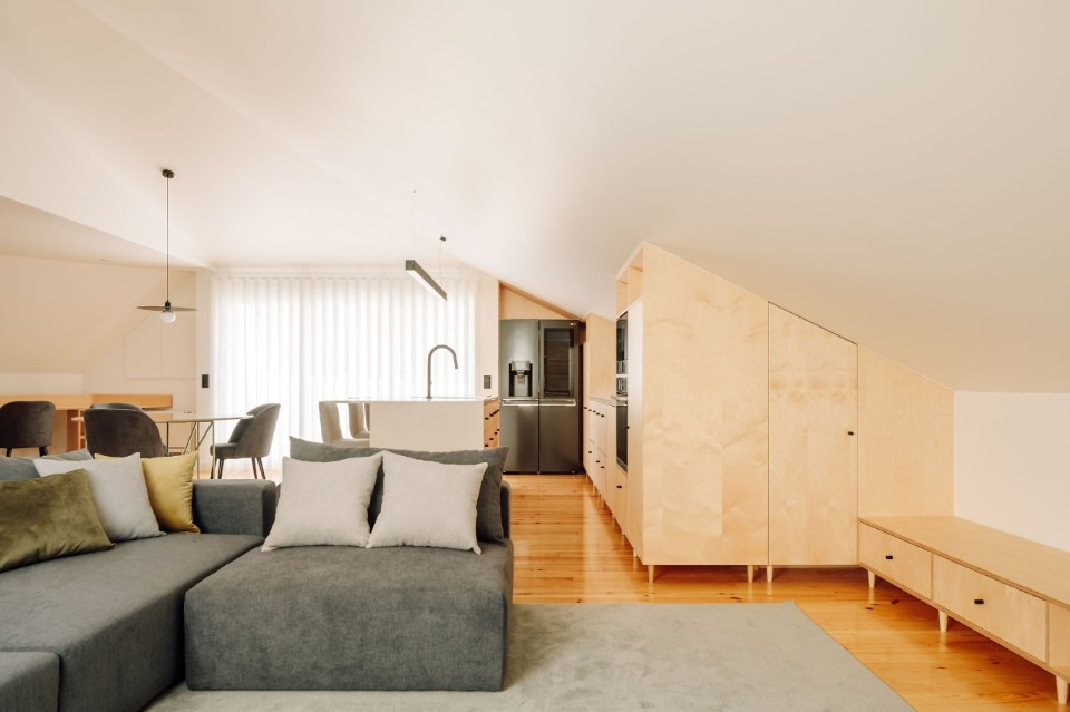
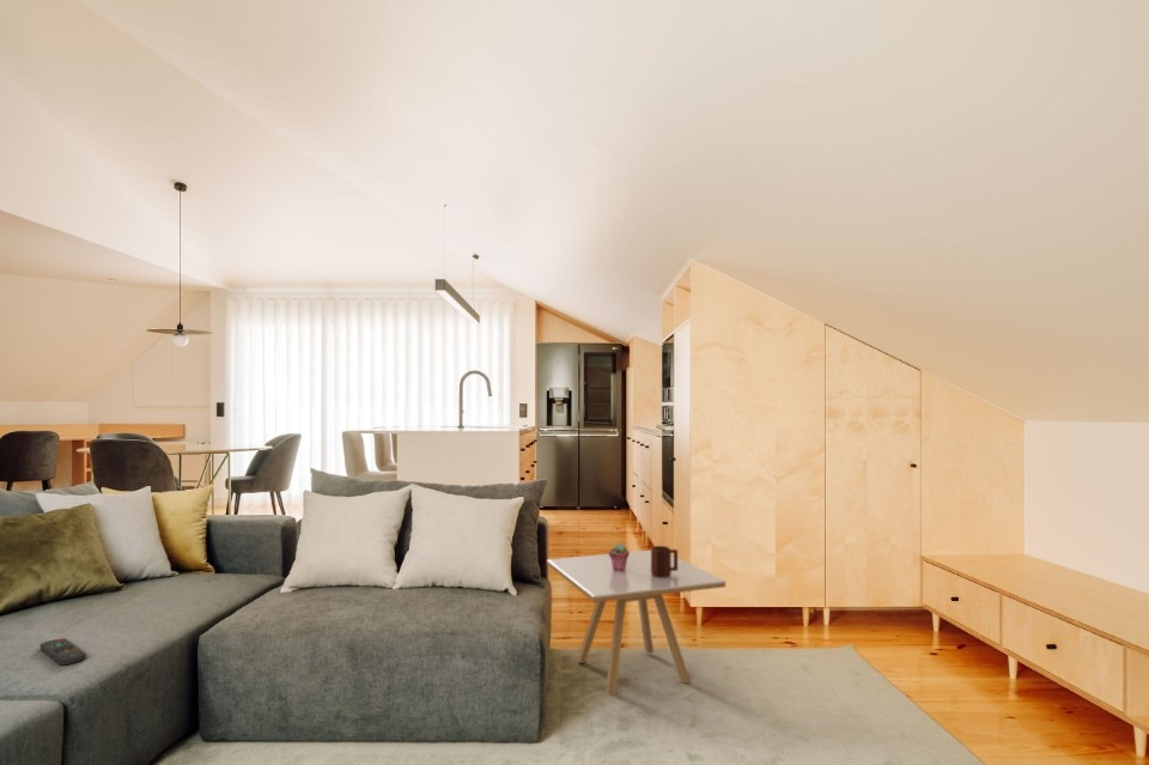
+ potted succulent [608,542,630,571]
+ side table [546,550,727,696]
+ remote control [38,637,87,667]
+ mug [650,545,679,577]
